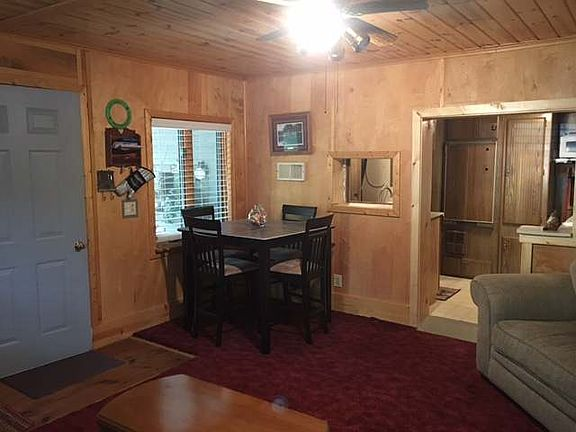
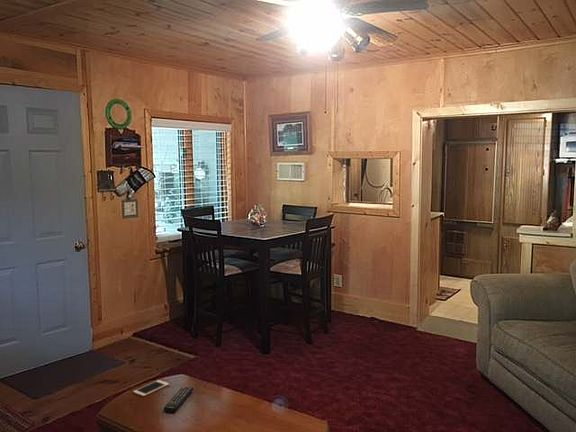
+ cell phone [132,379,170,397]
+ remote control [163,386,195,414]
